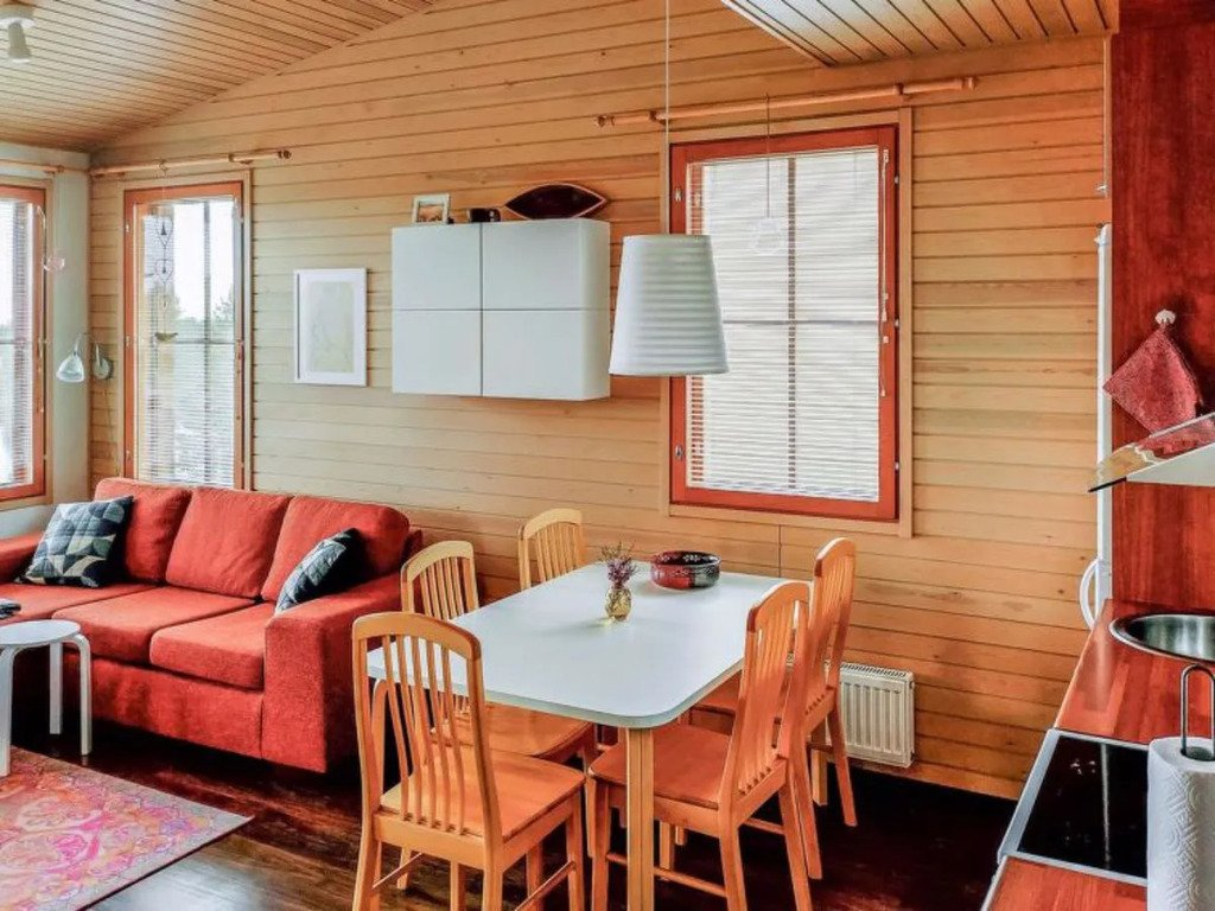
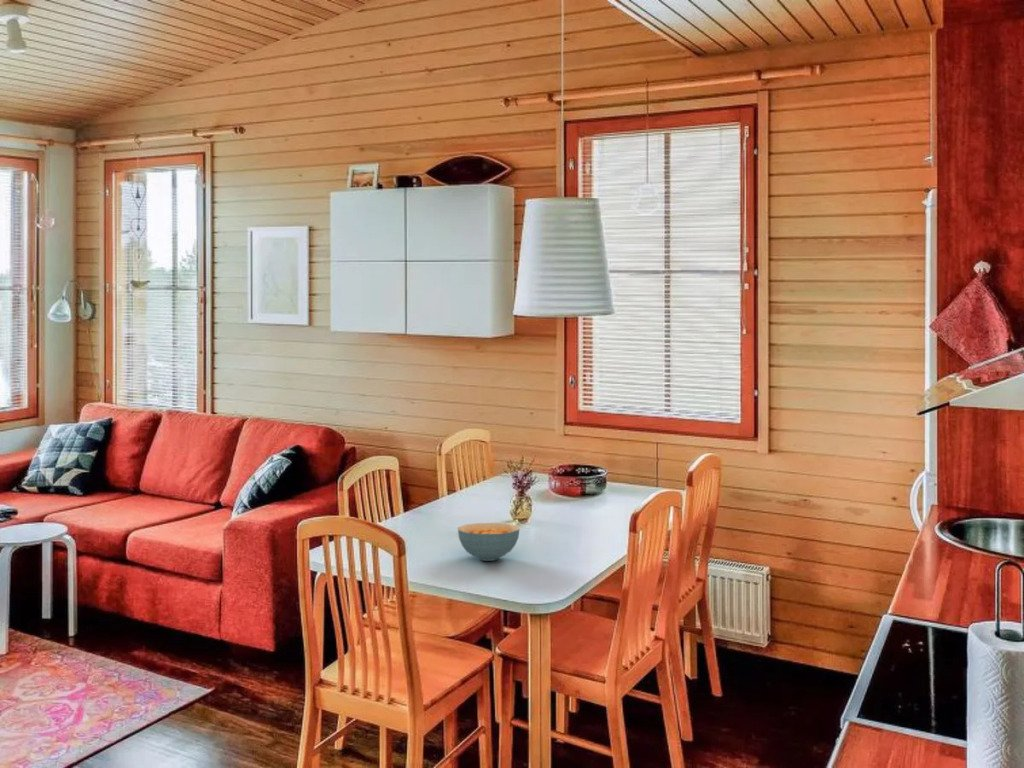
+ cereal bowl [457,522,521,562]
